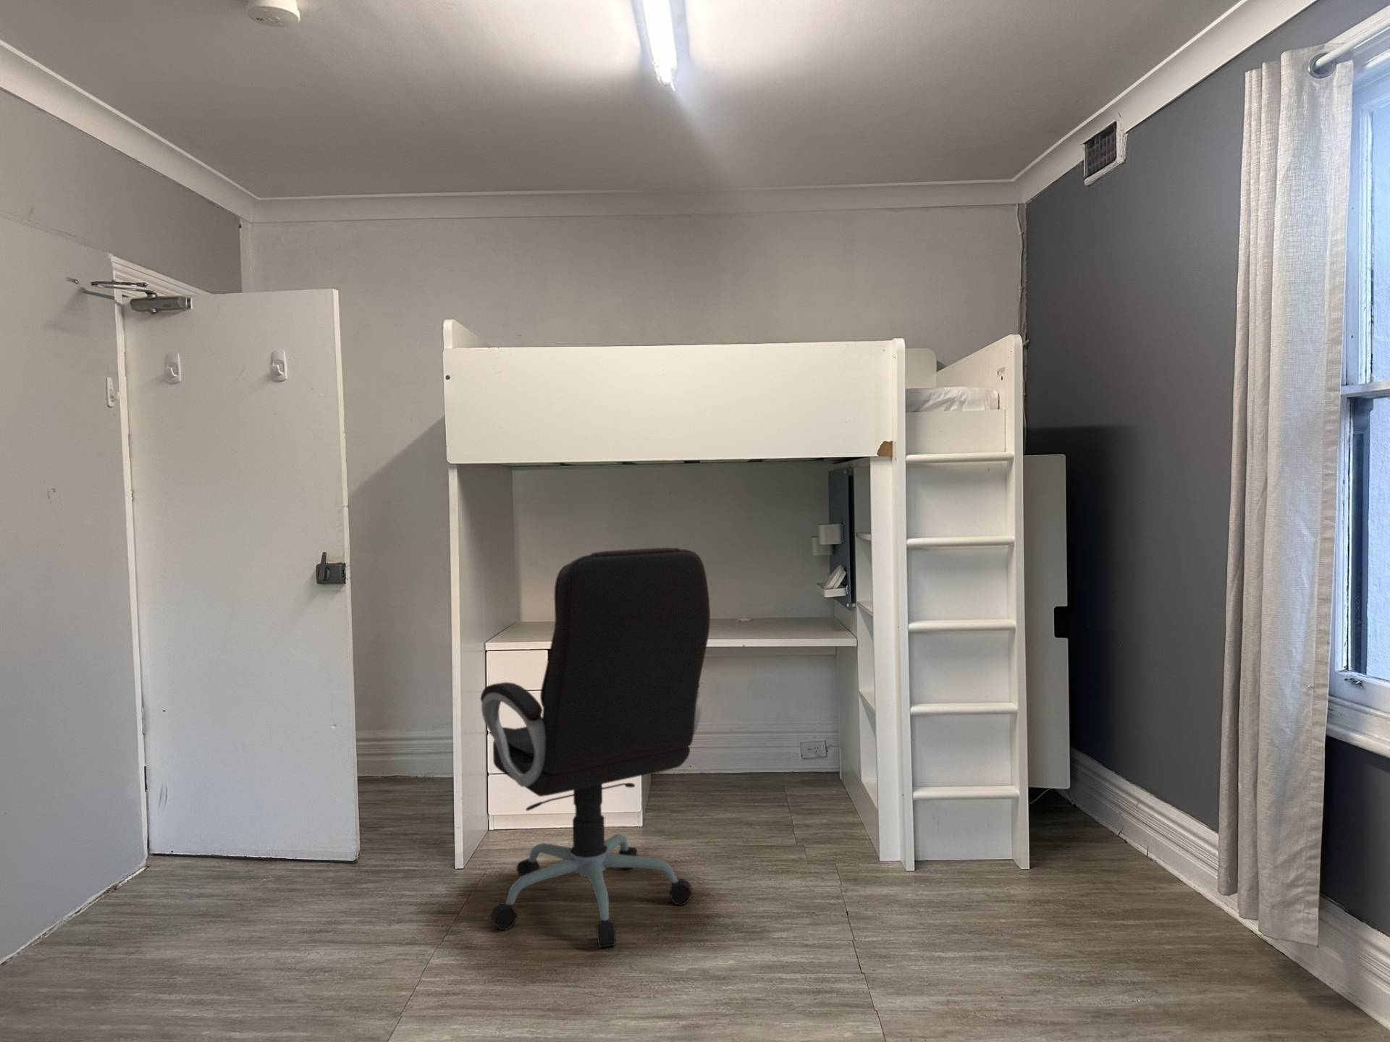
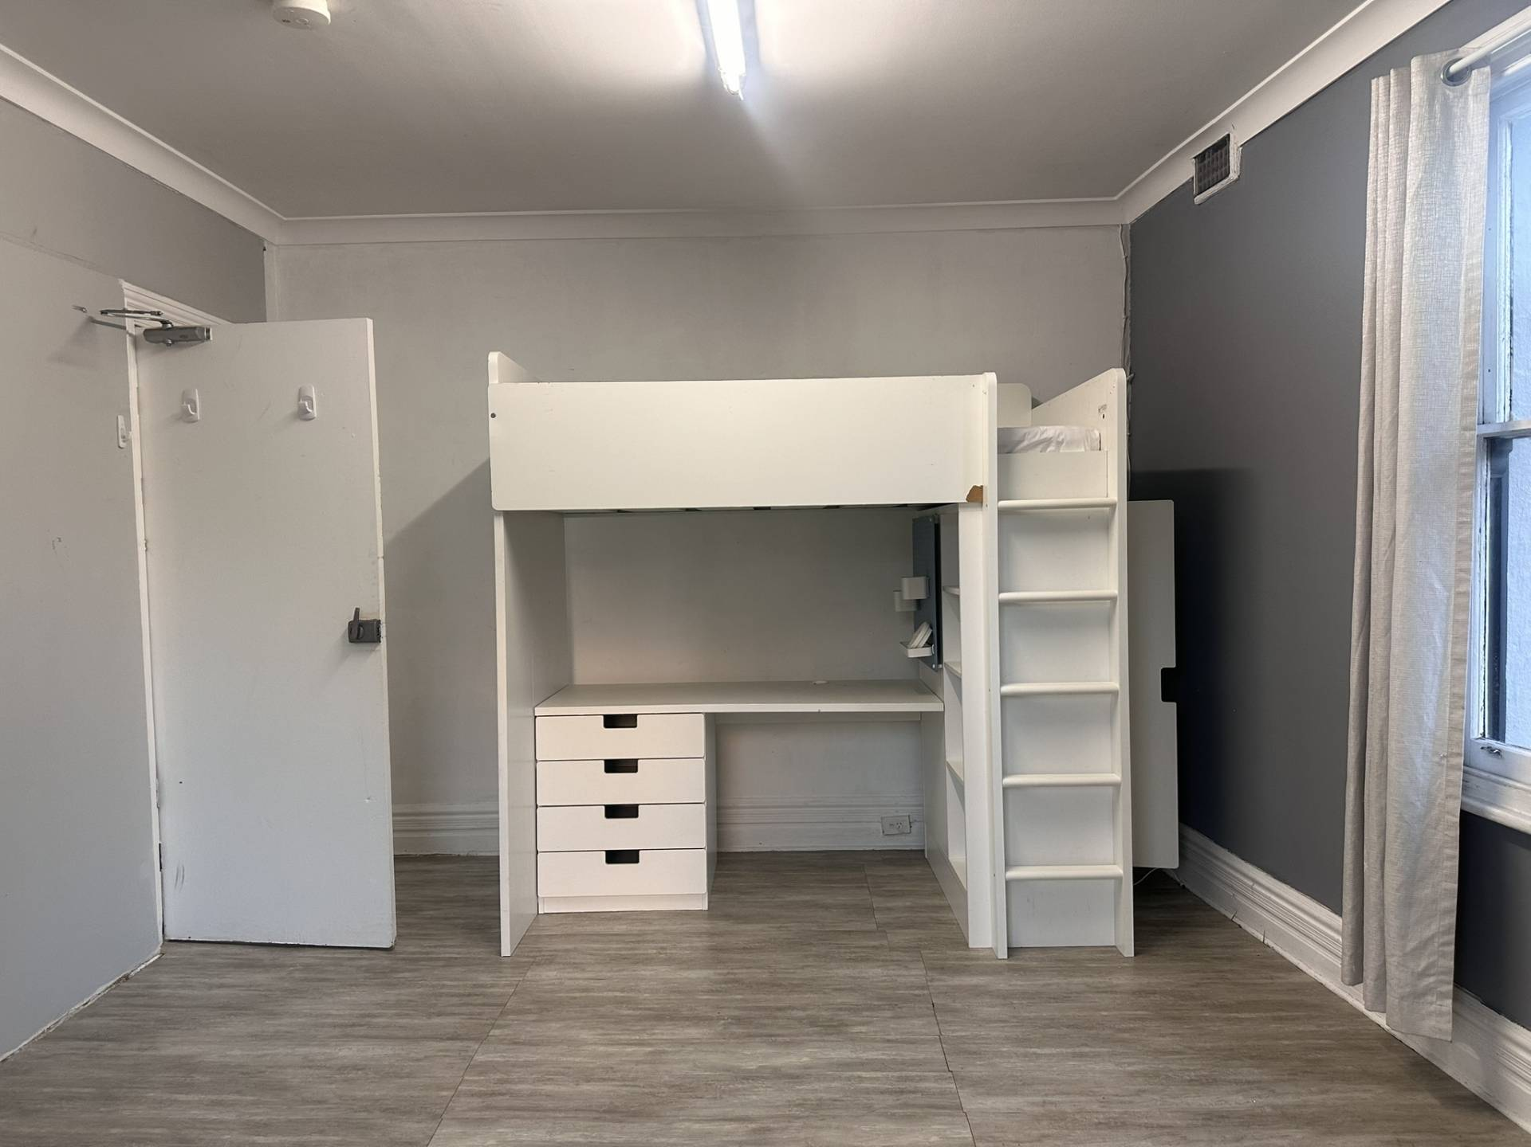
- office chair [480,547,711,949]
